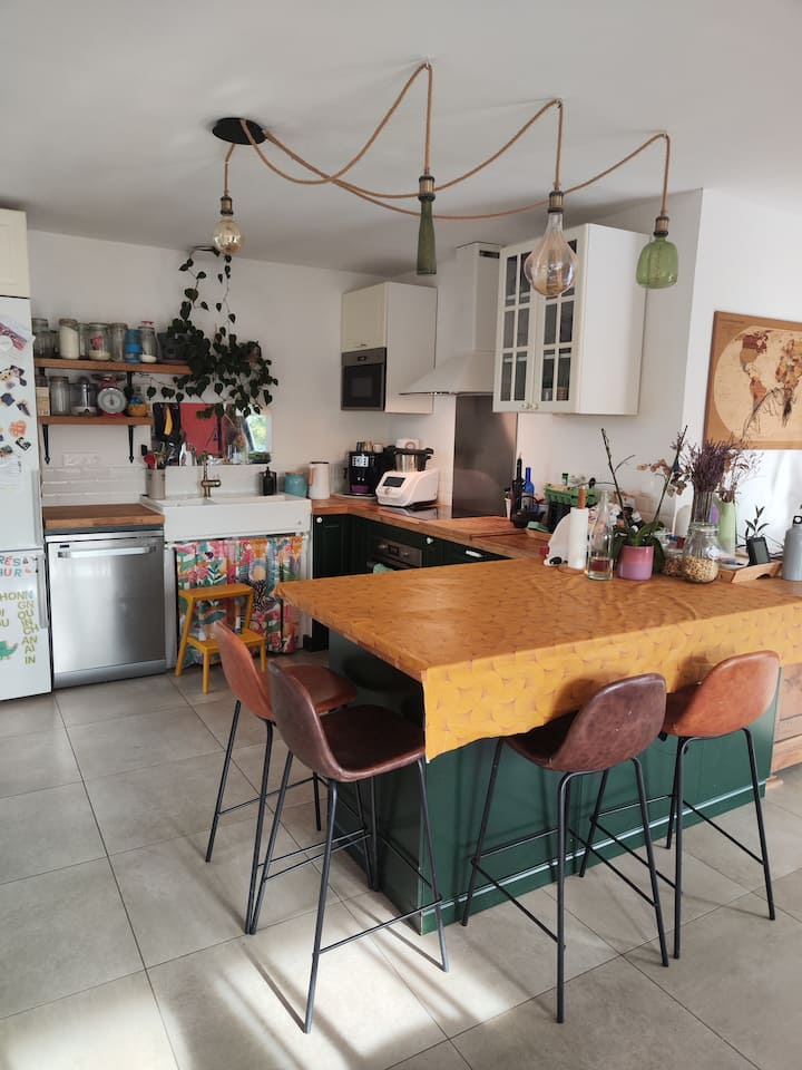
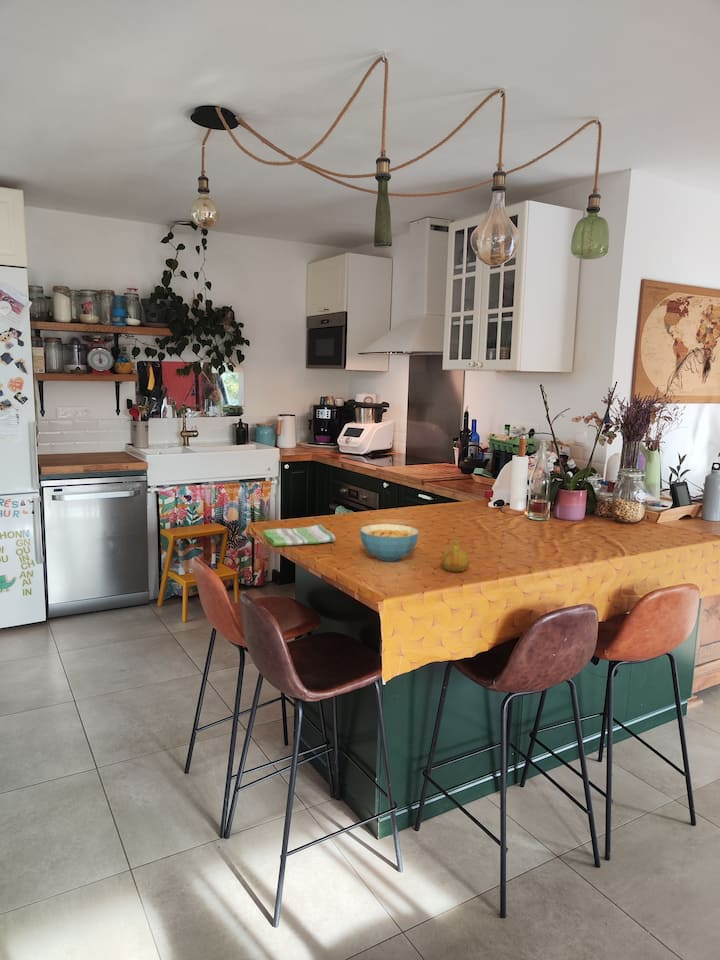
+ cereal bowl [359,523,420,562]
+ fruit [441,539,470,573]
+ dish towel [262,523,336,547]
